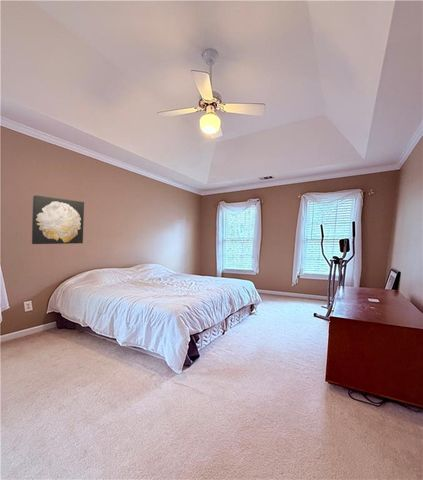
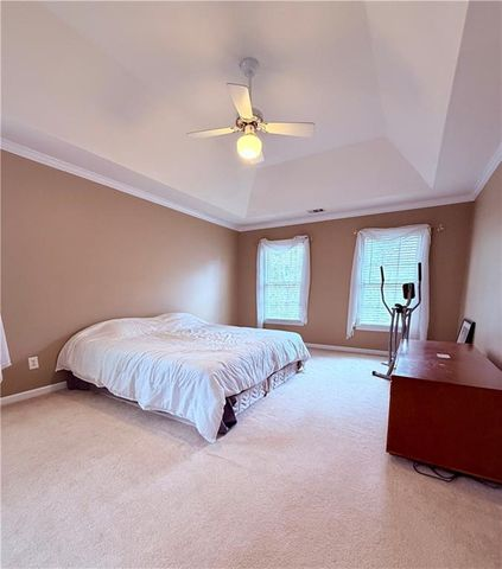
- wall art [31,194,85,245]
